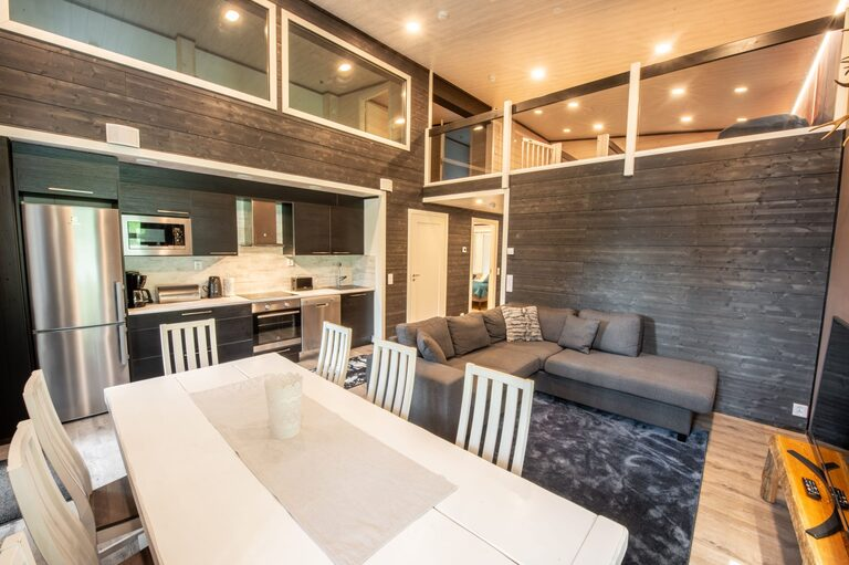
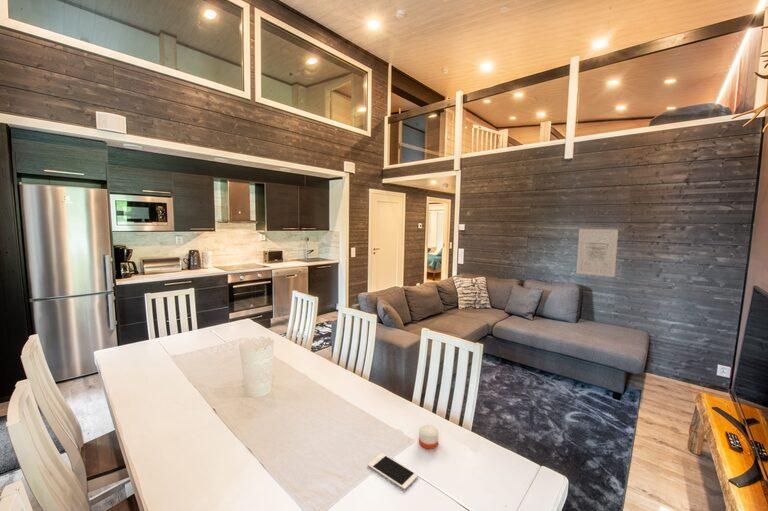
+ cell phone [367,452,419,491]
+ candle [418,424,439,450]
+ wall art [575,228,619,278]
